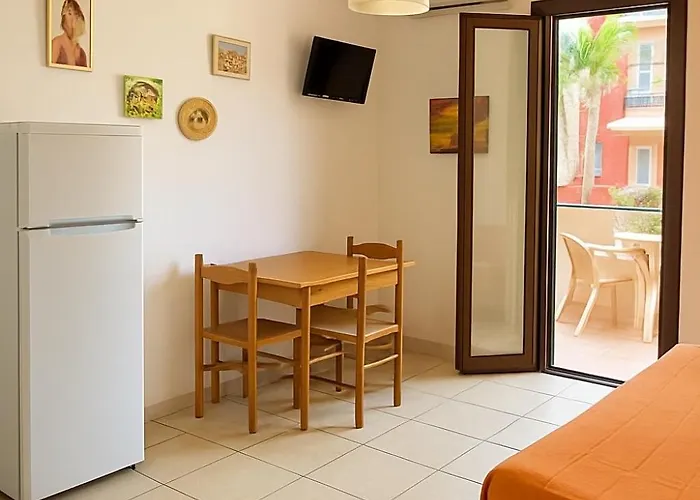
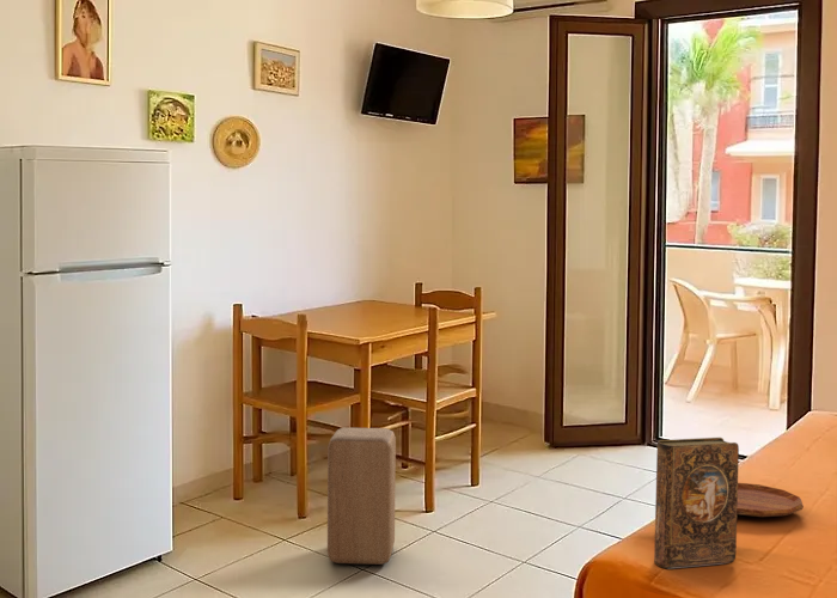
+ book [653,437,740,570]
+ stool [326,426,397,566]
+ tray [737,482,805,518]
